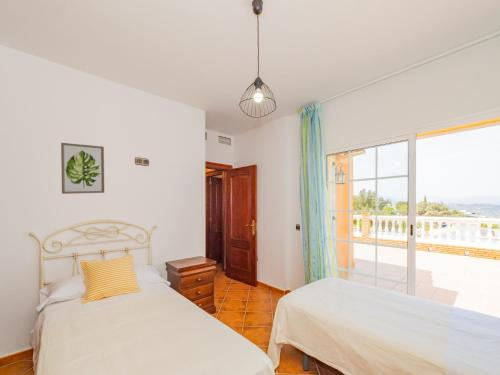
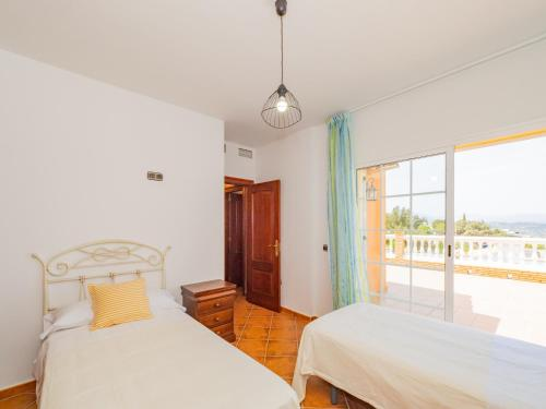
- wall art [60,142,105,195]
